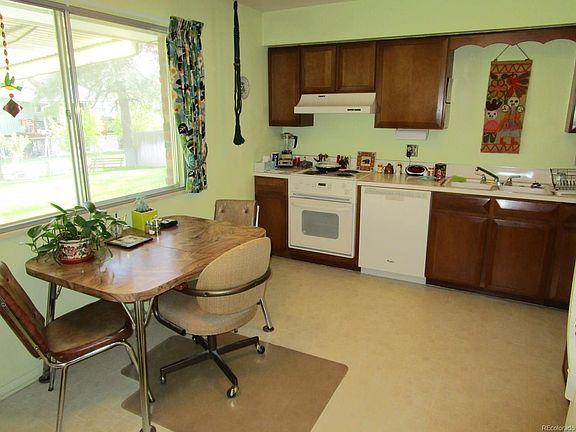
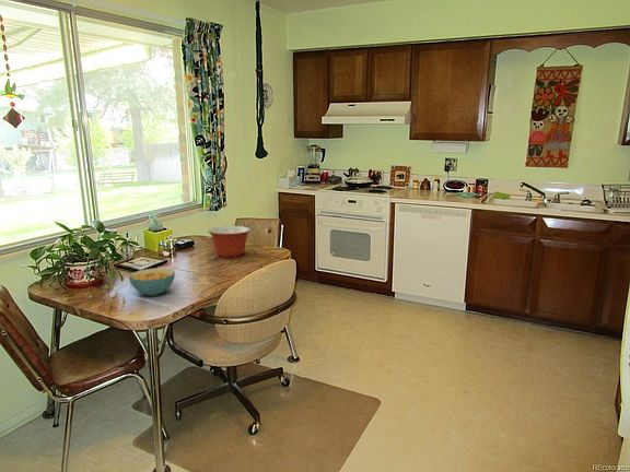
+ mixing bowl [207,225,252,259]
+ cereal bowl [128,268,176,297]
